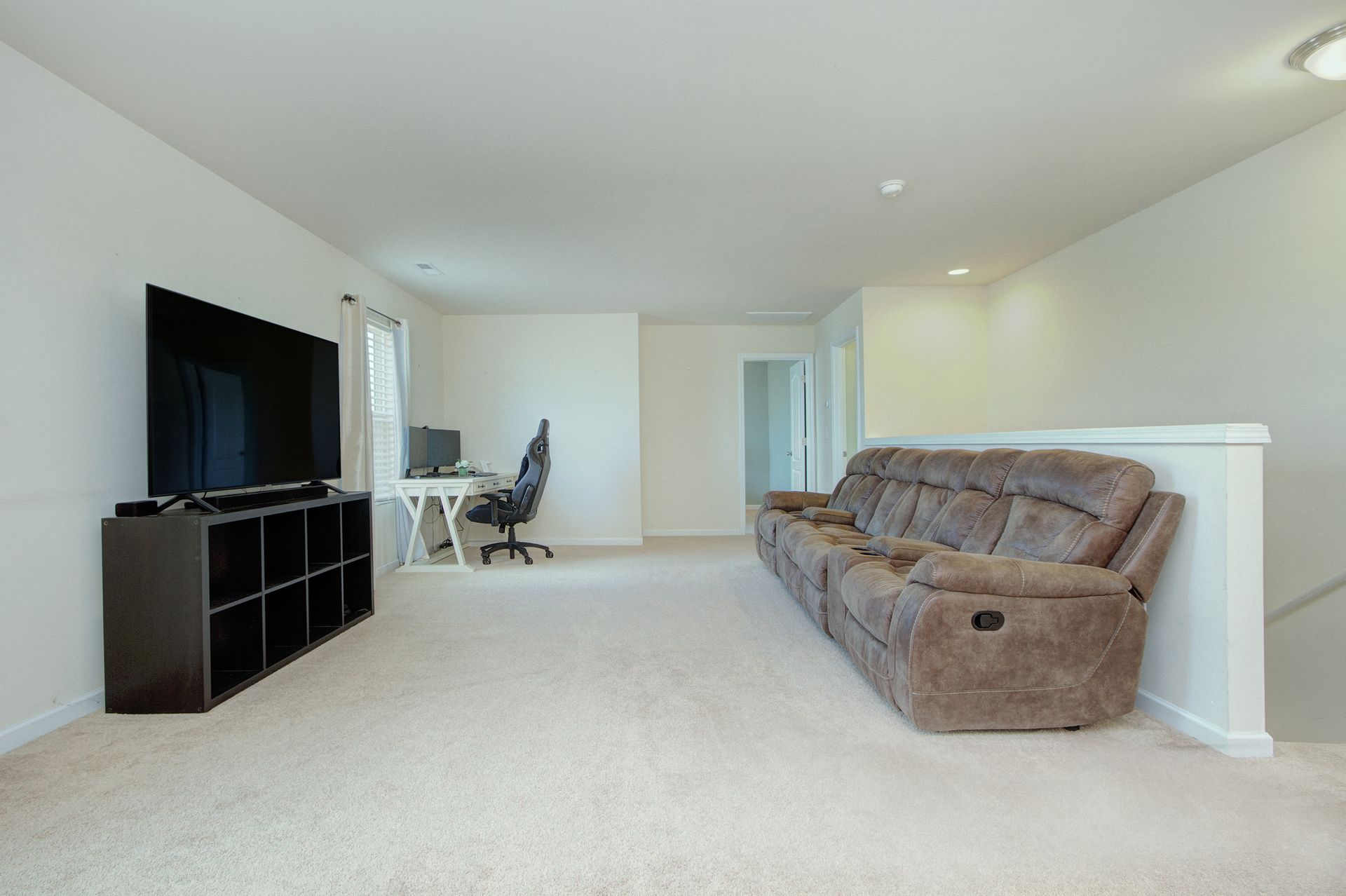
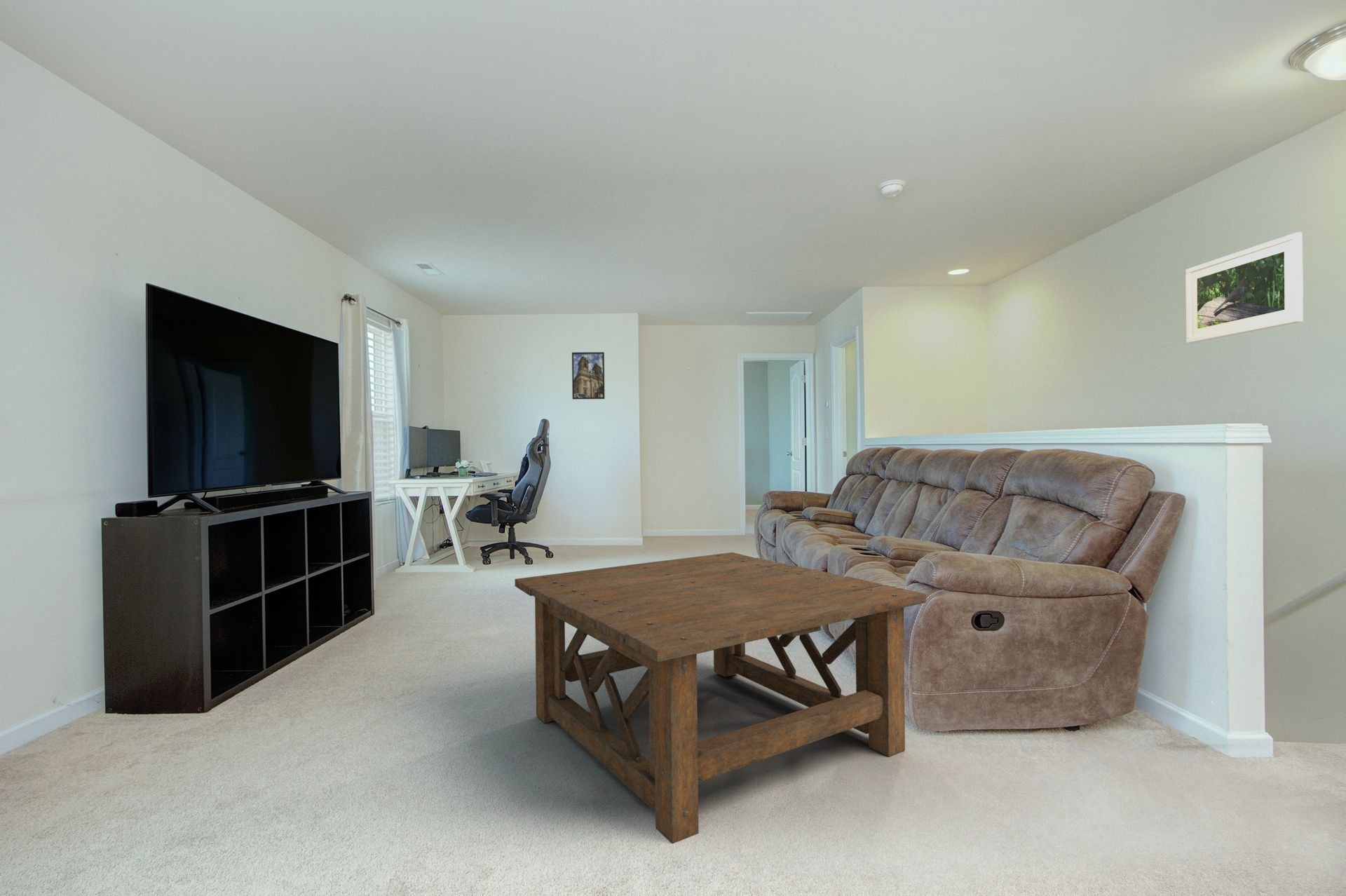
+ coffee table [514,552,927,844]
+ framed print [1185,231,1304,344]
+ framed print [571,351,606,400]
